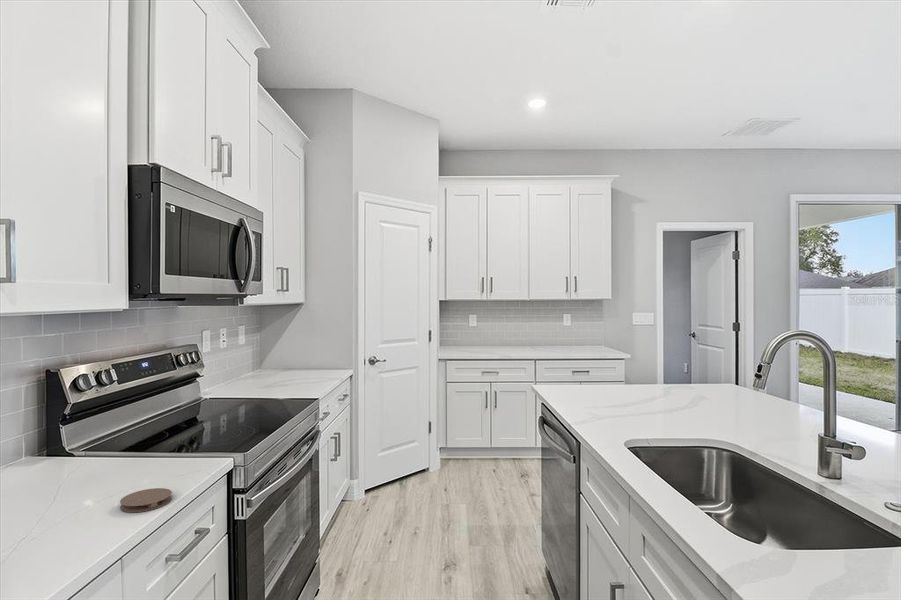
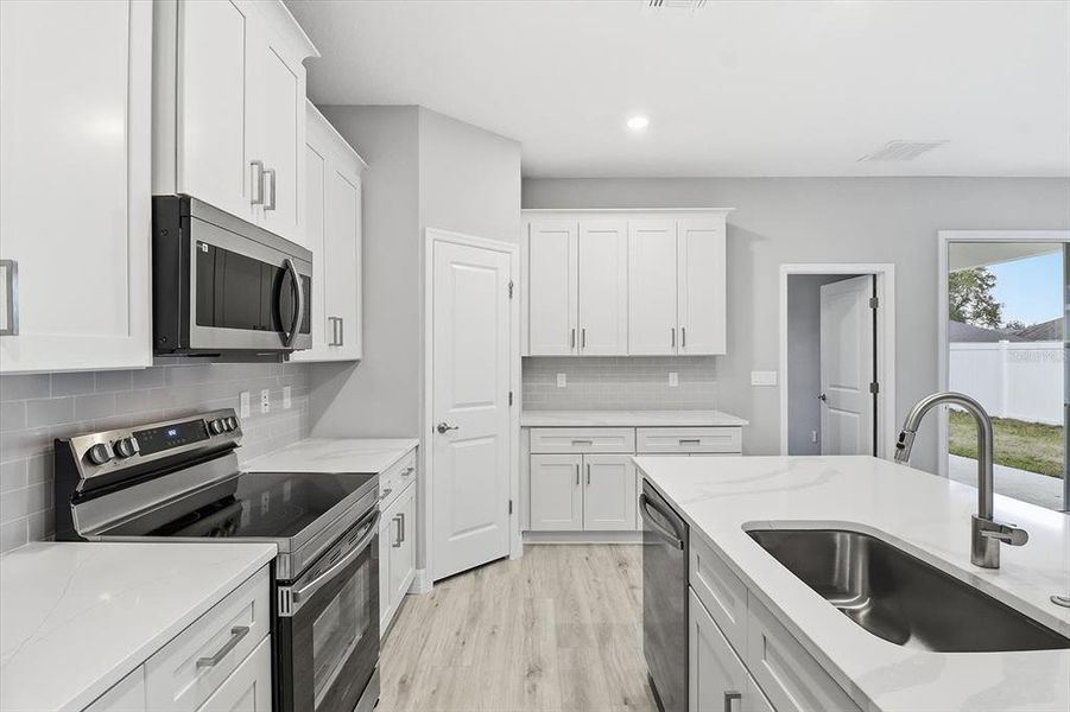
- coaster [119,487,173,513]
